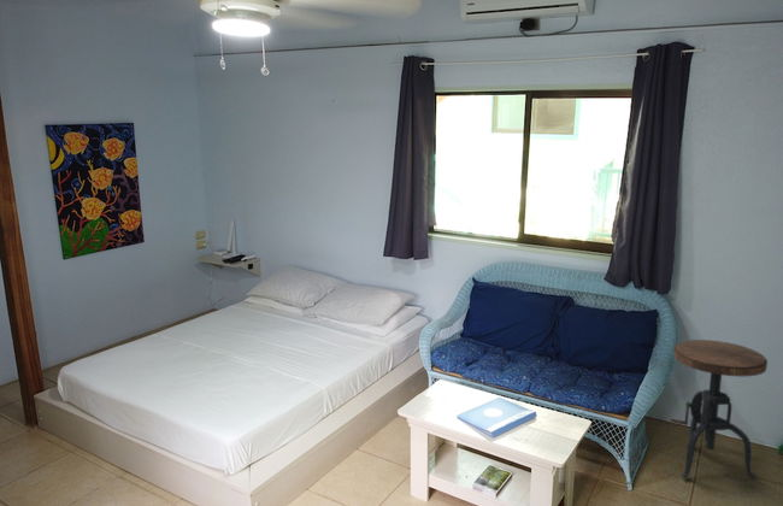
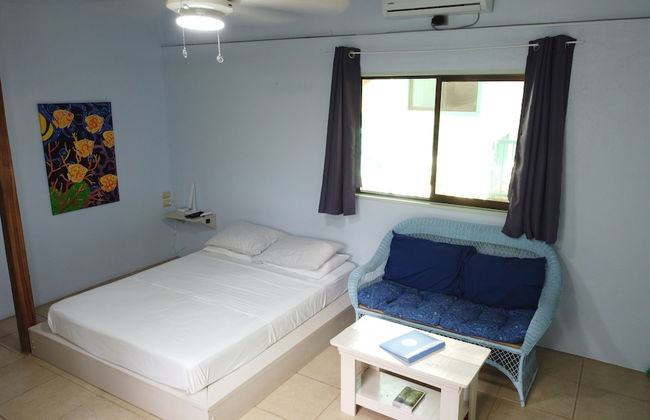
- side table [669,339,769,479]
